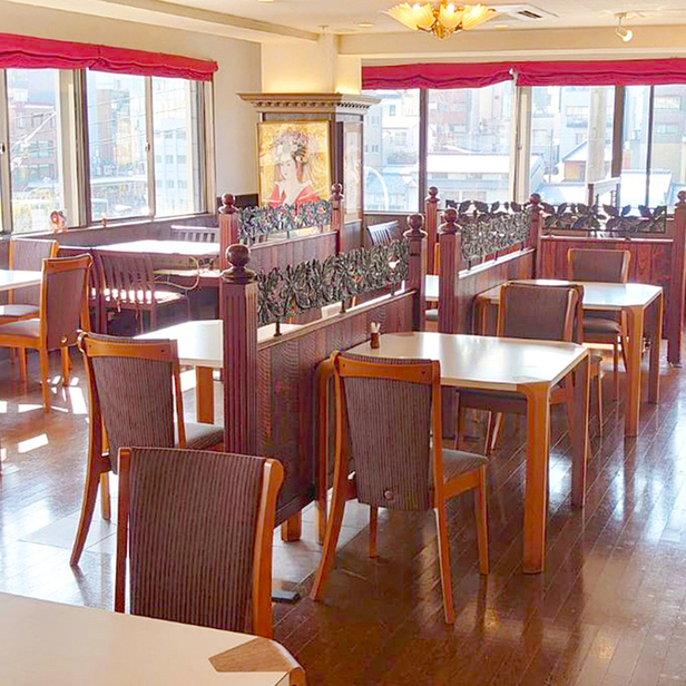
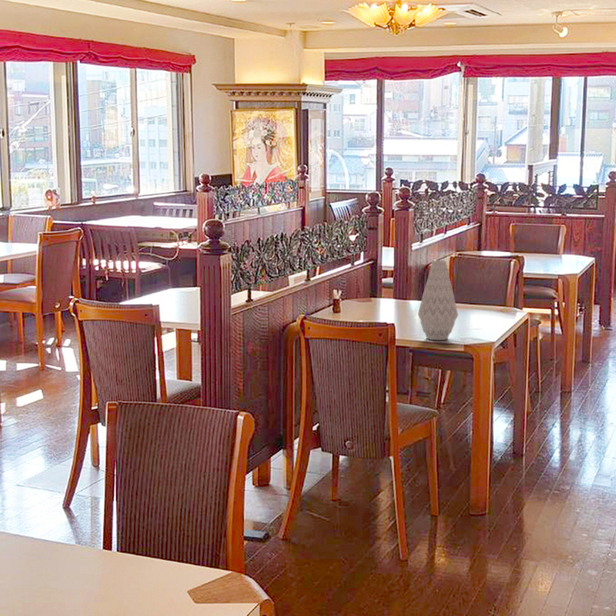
+ vase [417,259,459,341]
